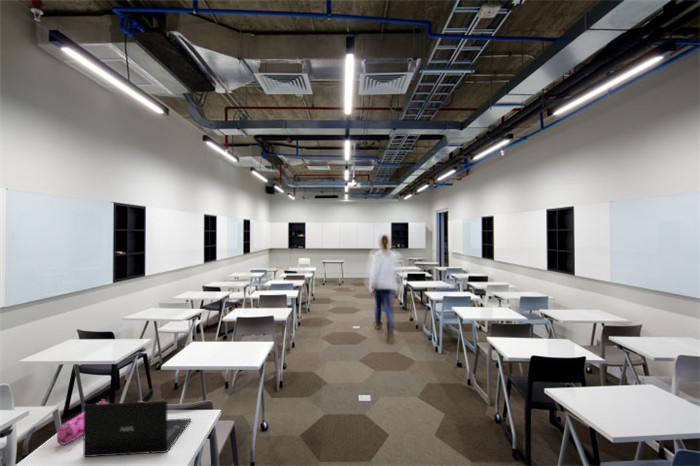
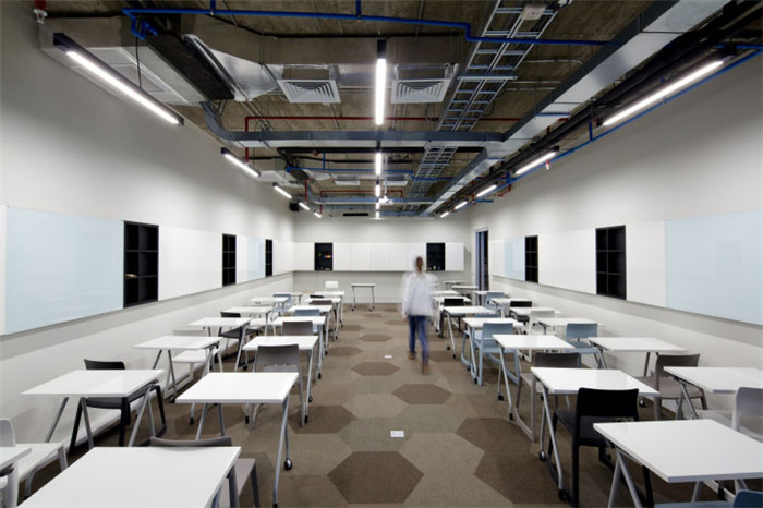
- pencil case [56,398,109,446]
- laptop [82,400,192,458]
